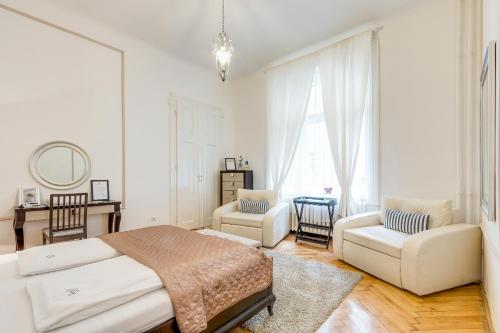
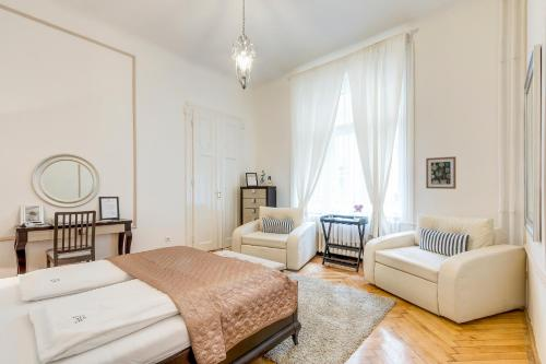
+ wall art [425,155,456,190]
